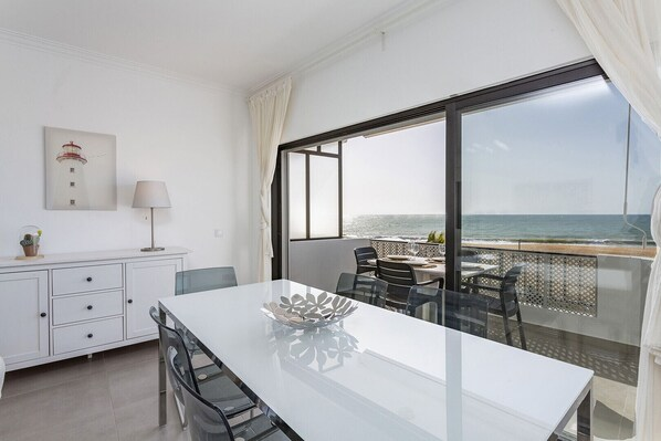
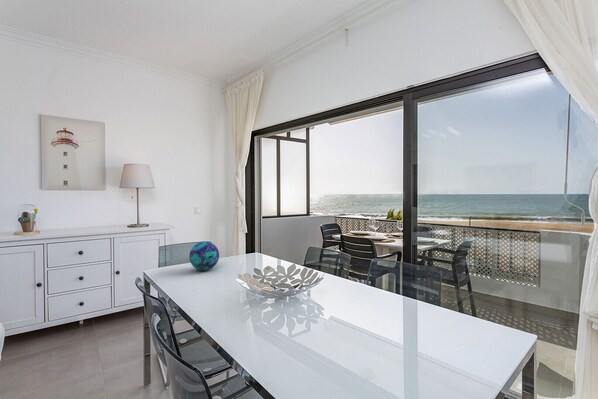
+ decorative ball [188,241,220,272]
